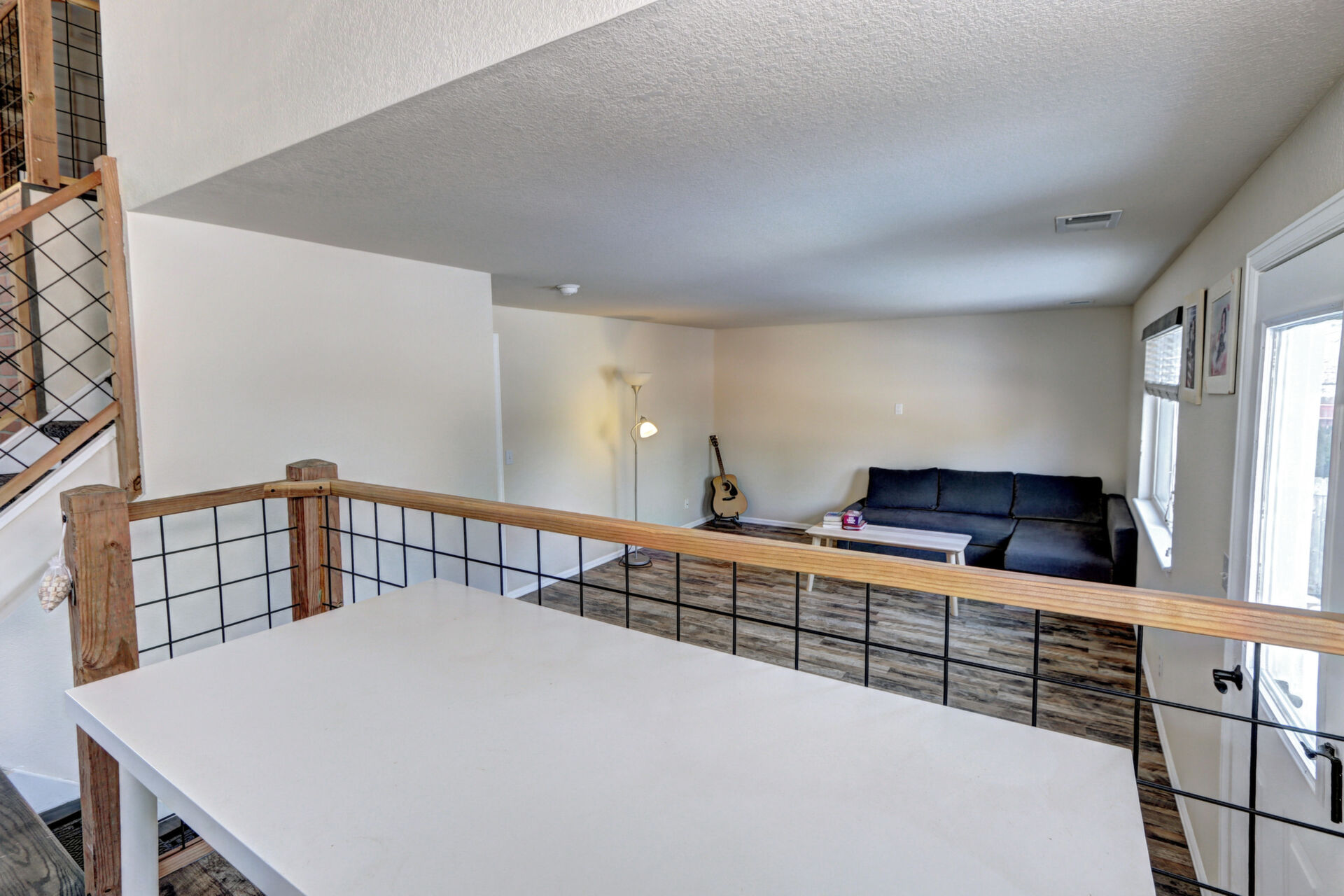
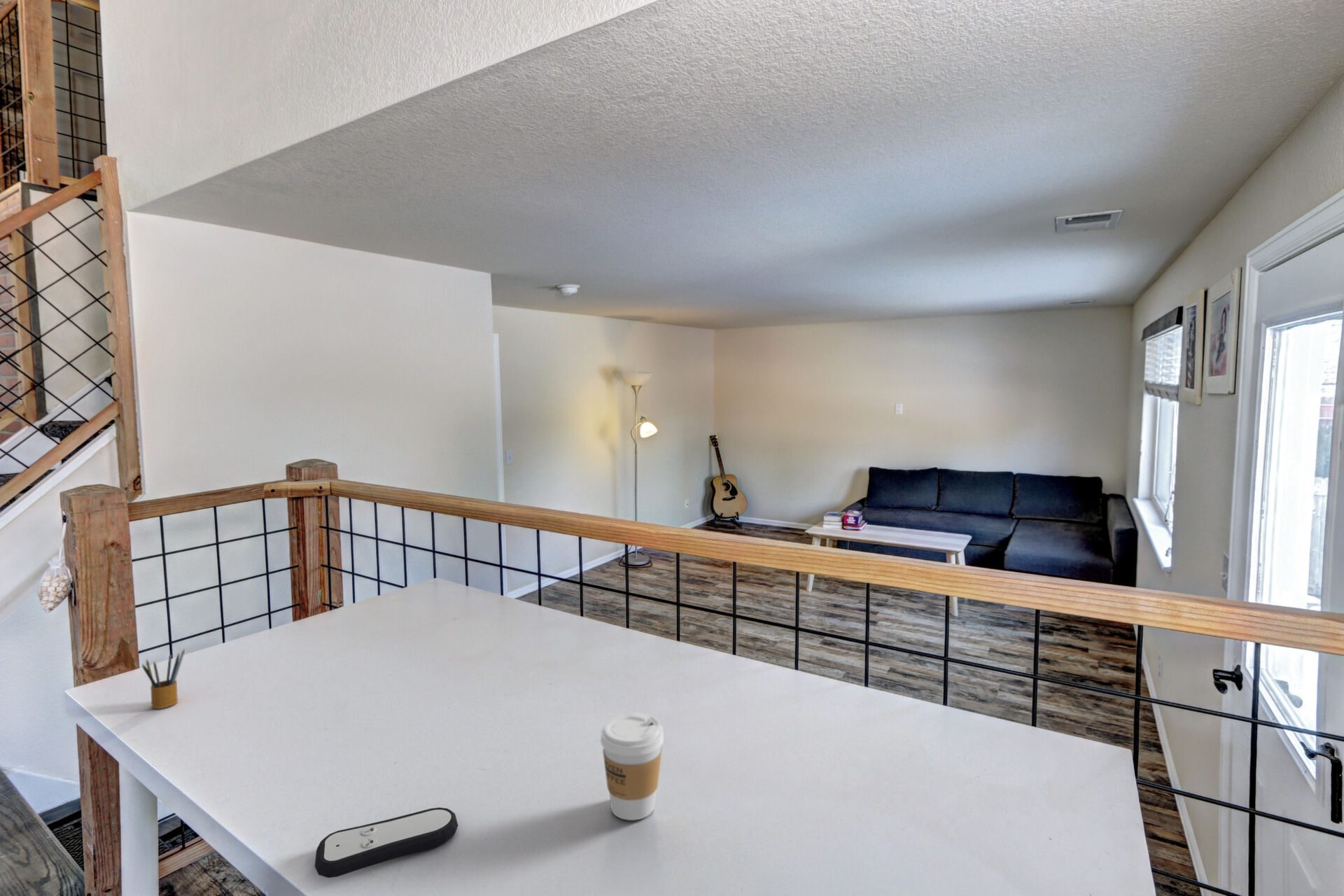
+ pencil box [141,648,186,710]
+ remote control [314,806,458,879]
+ coffee cup [600,713,664,821]
